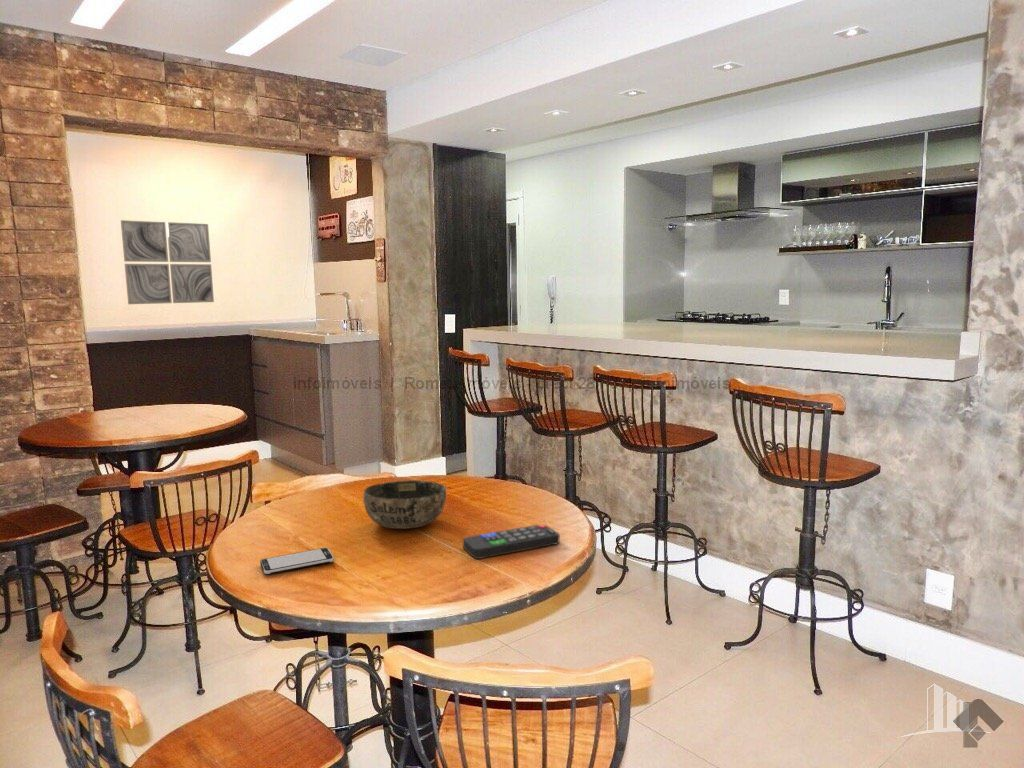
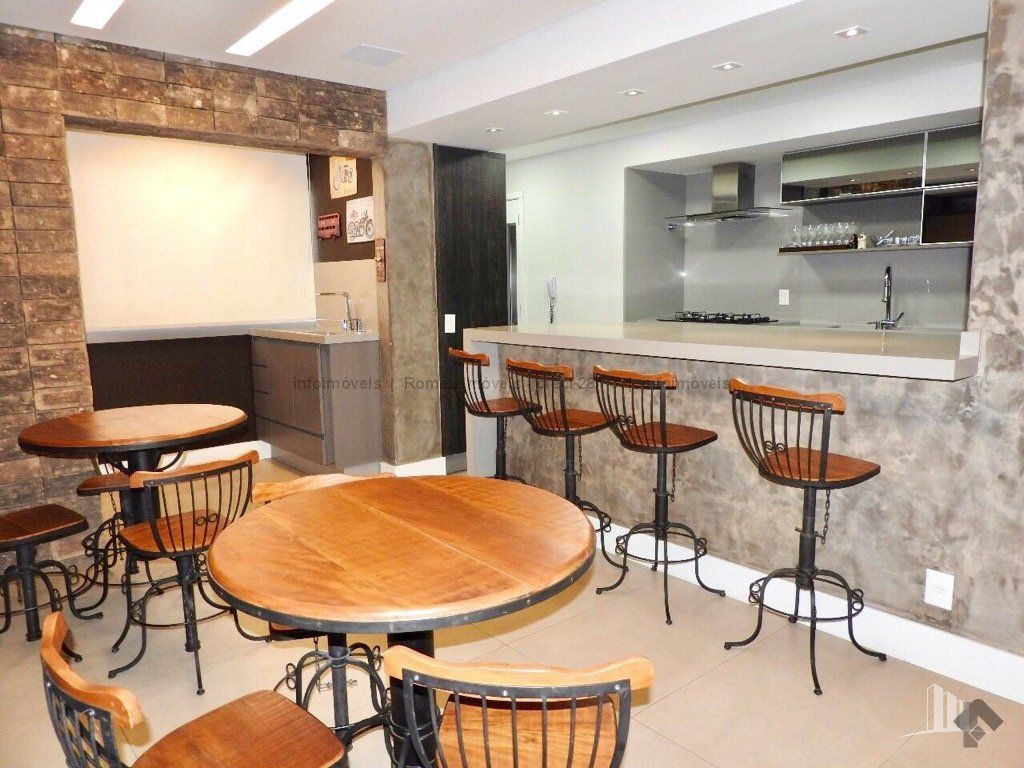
- wall art [120,219,215,305]
- smartphone [259,547,335,575]
- bowl [362,479,447,530]
- remote control [462,523,560,560]
